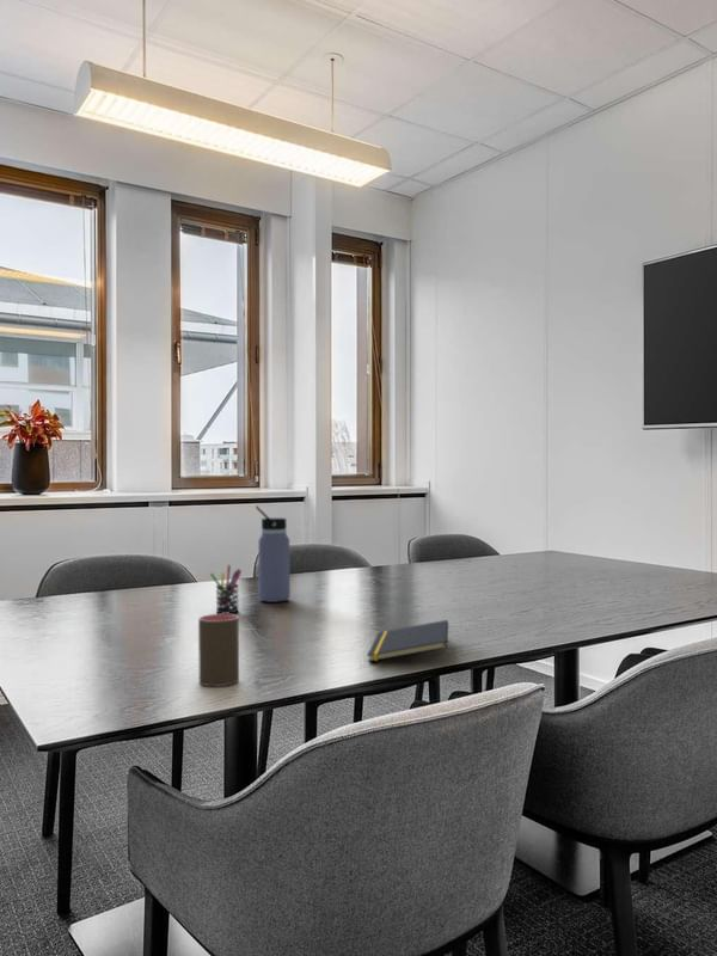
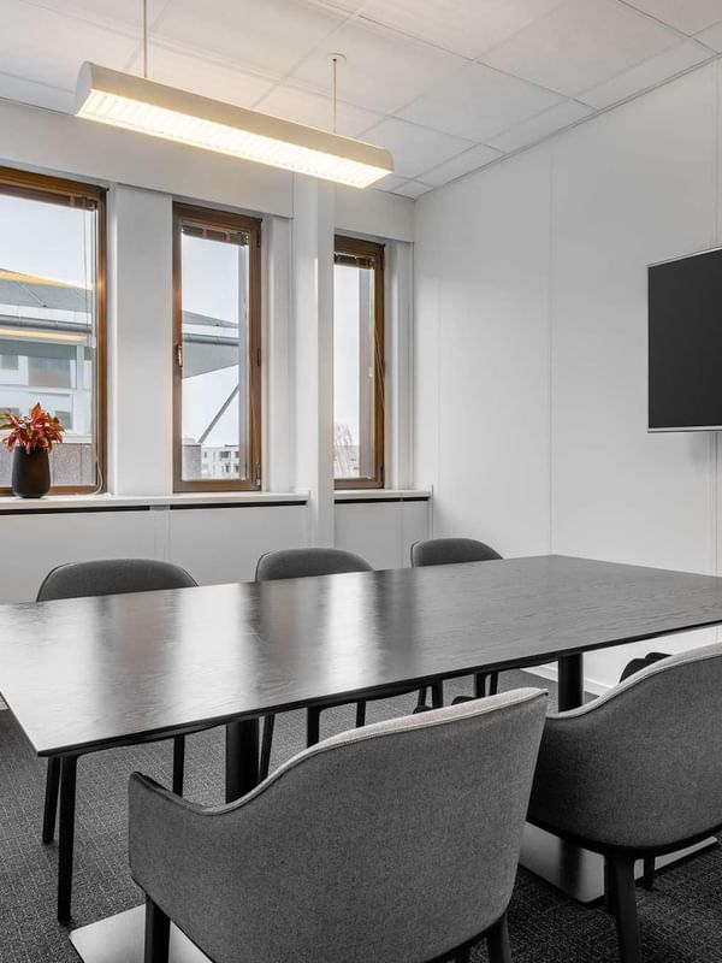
- notepad [366,619,449,663]
- pen holder [209,564,243,614]
- cup [197,613,240,687]
- water bottle [255,505,292,603]
